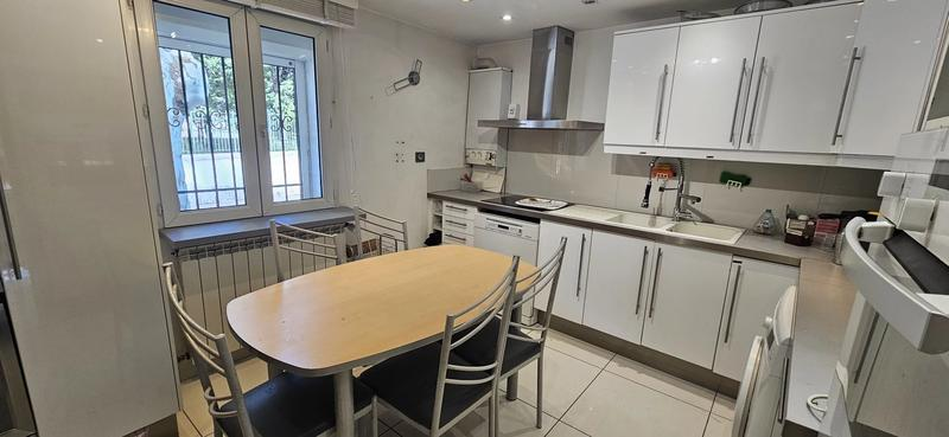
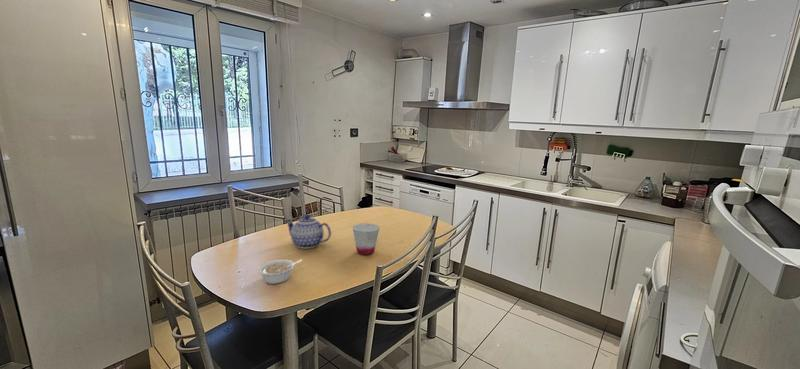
+ legume [257,259,303,285]
+ cup [351,222,380,256]
+ teapot [284,214,332,250]
